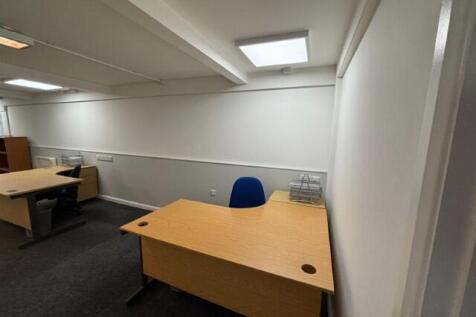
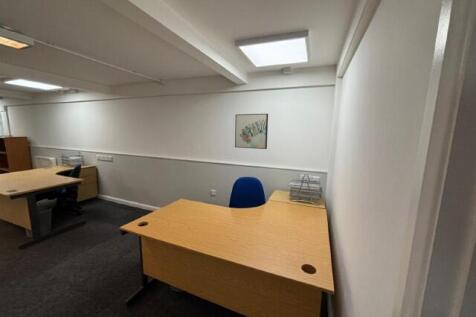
+ wall art [234,113,269,150]
